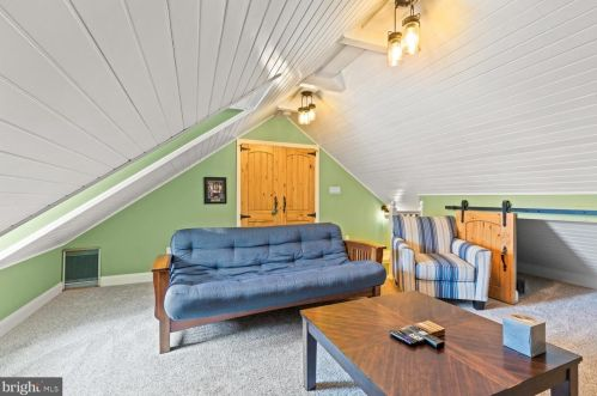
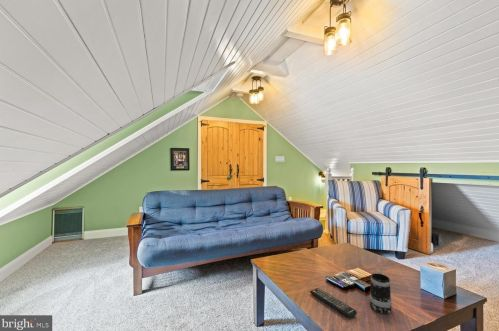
+ remote control [309,287,358,319]
+ mug [369,269,393,315]
